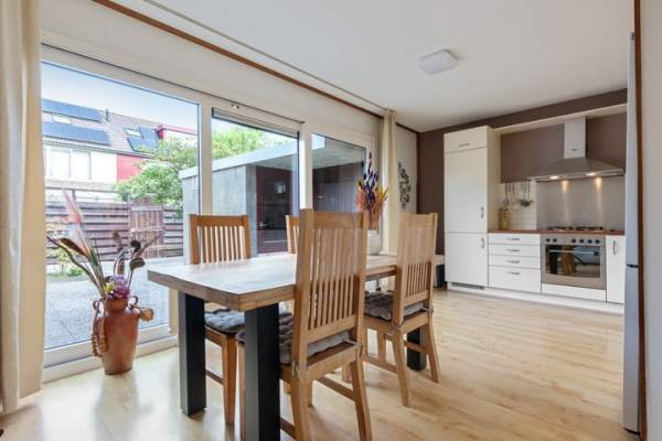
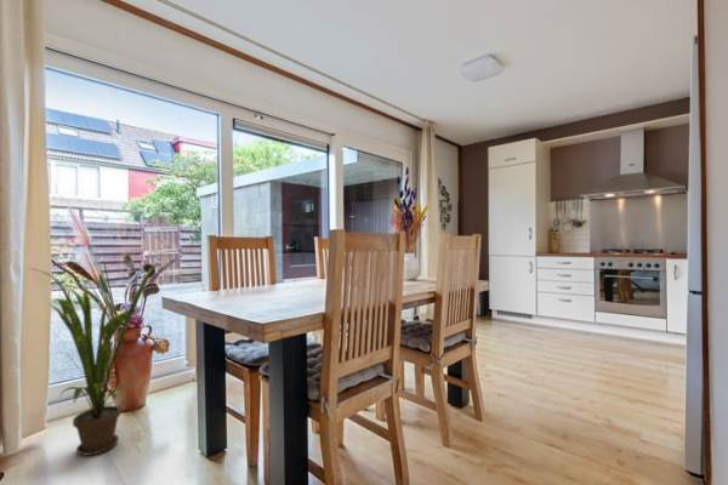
+ house plant [28,264,155,457]
